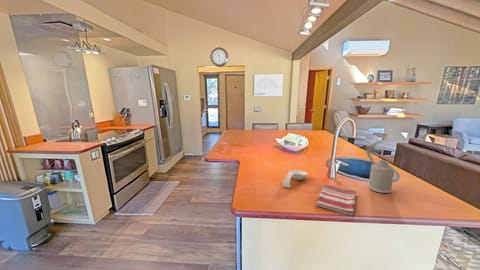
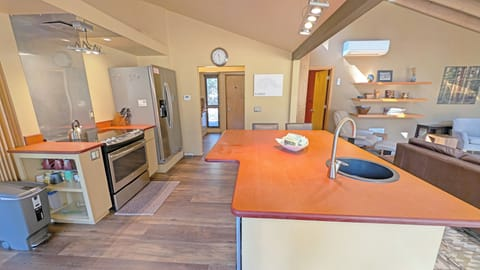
- soap dispenser [365,149,395,194]
- dish towel [315,184,357,216]
- spoon rest [282,169,309,189]
